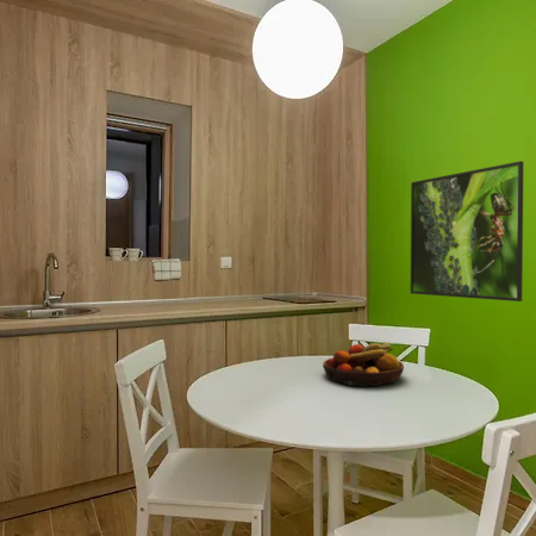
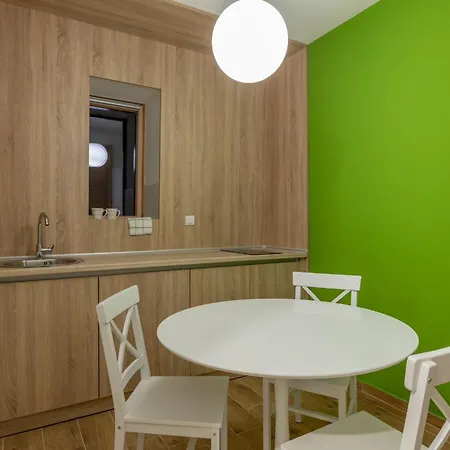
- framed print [409,160,524,303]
- fruit bowl [322,341,405,388]
